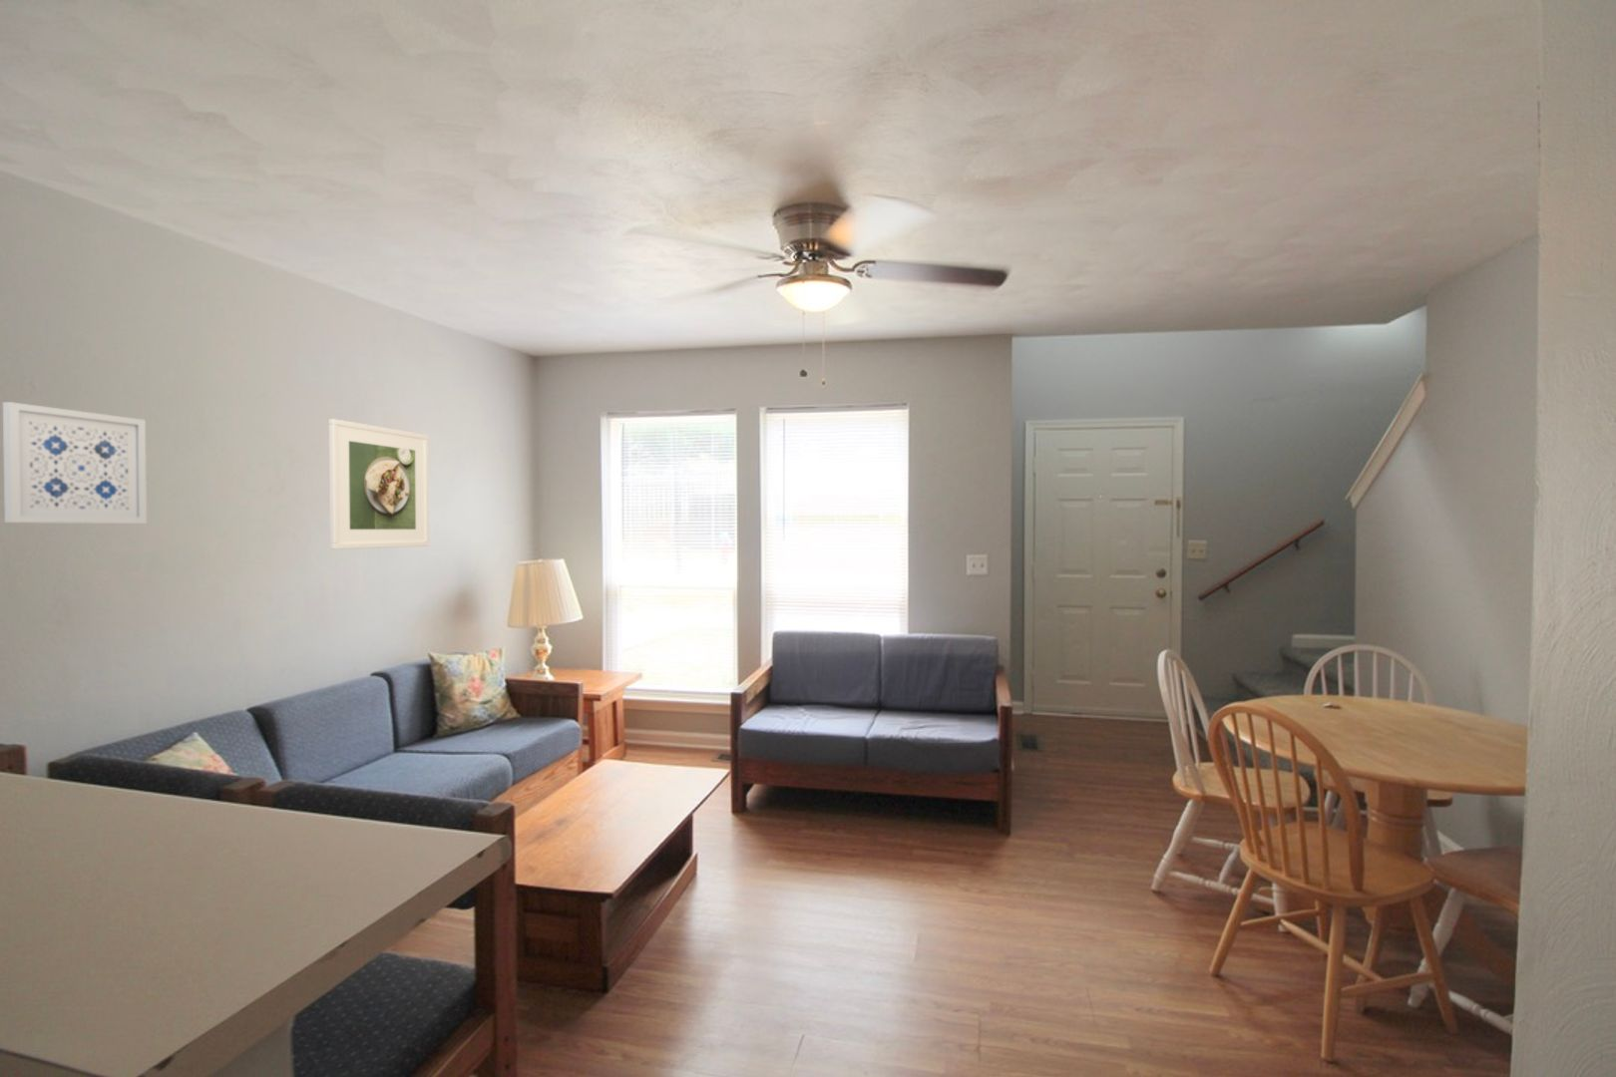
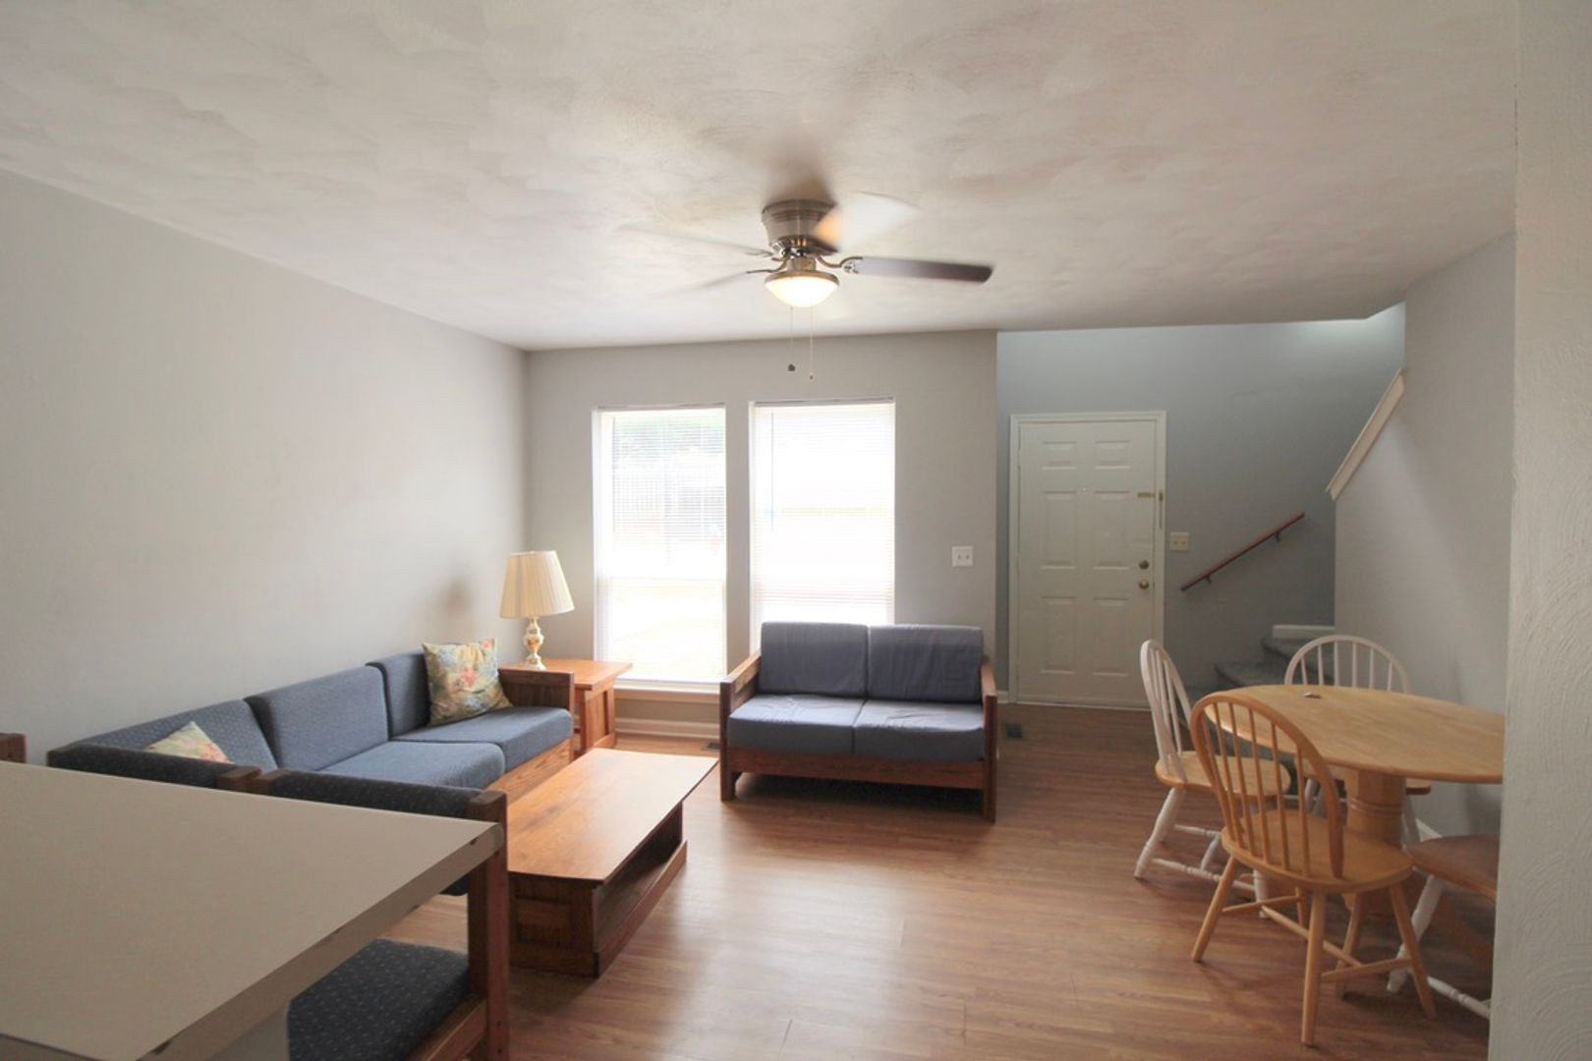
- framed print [328,418,430,551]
- wall art [2,401,148,524]
